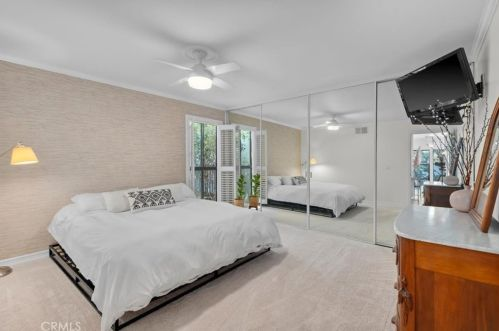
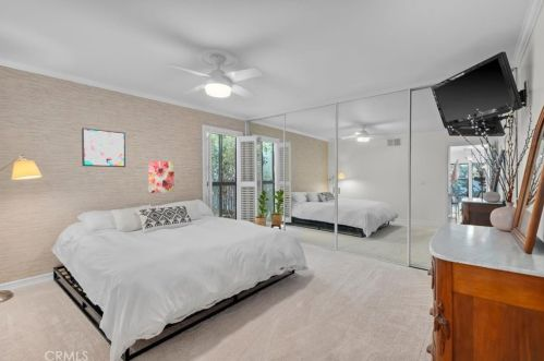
+ wall art [81,127,126,168]
+ wall art [147,160,176,194]
